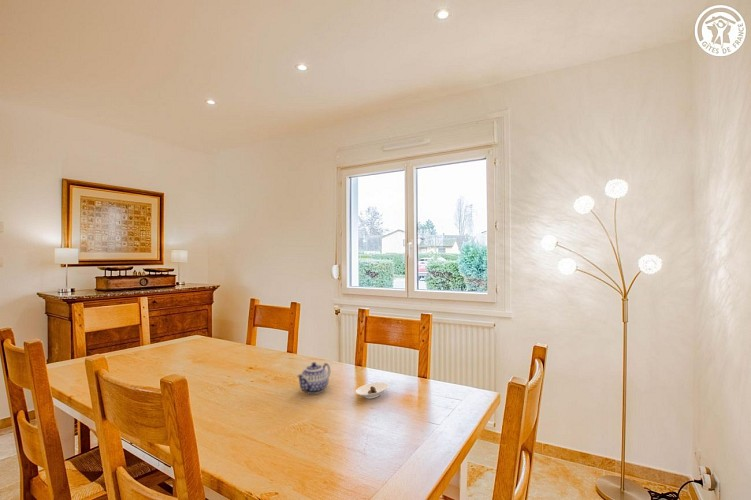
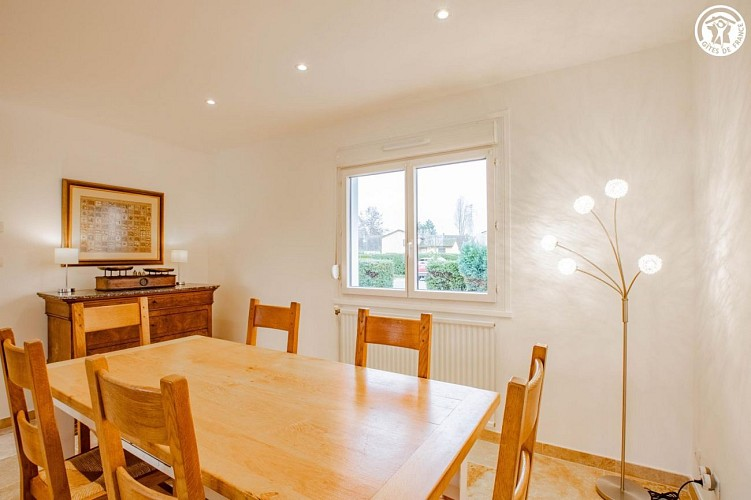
- saucer [355,381,390,400]
- teapot [296,361,331,395]
